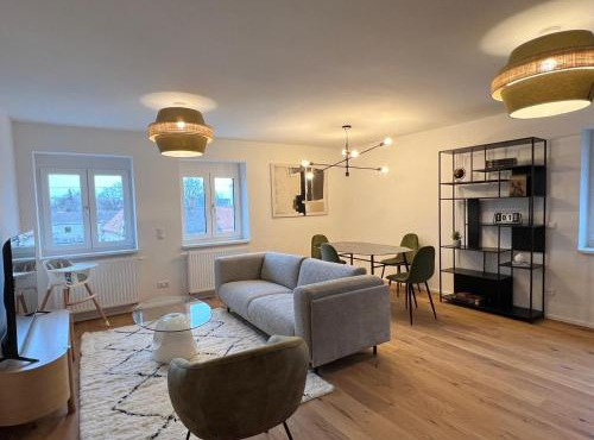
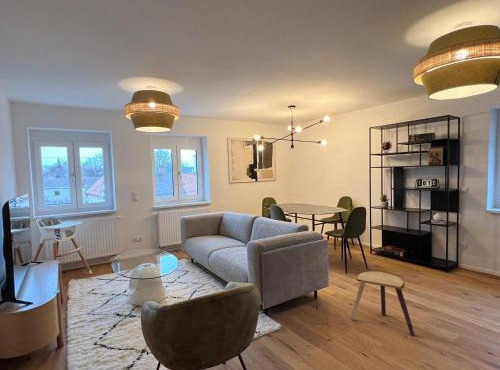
+ stool [350,271,416,337]
